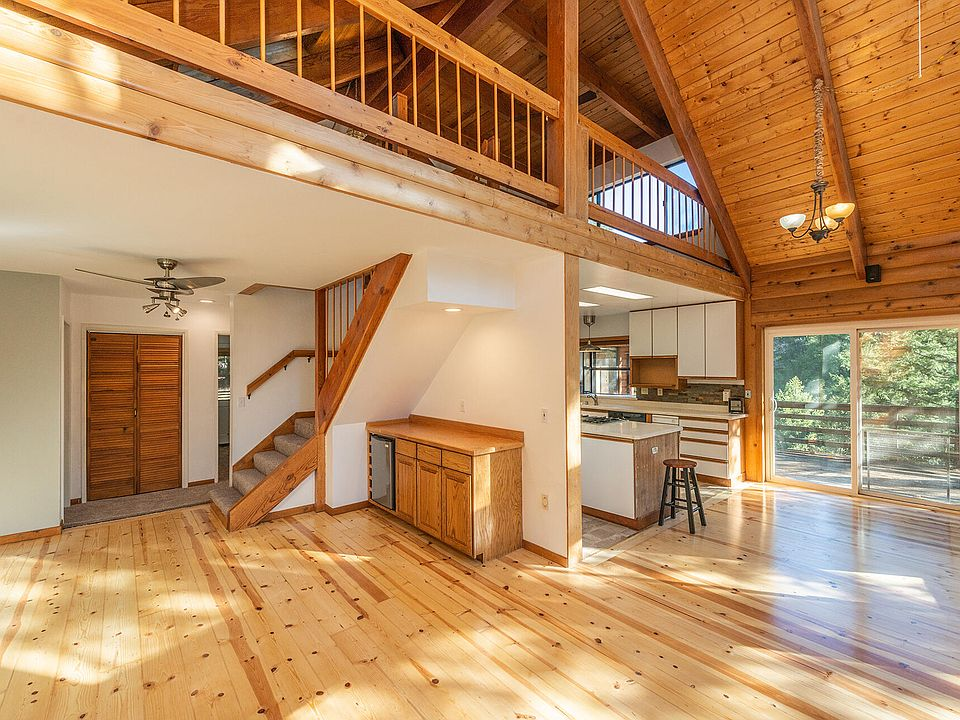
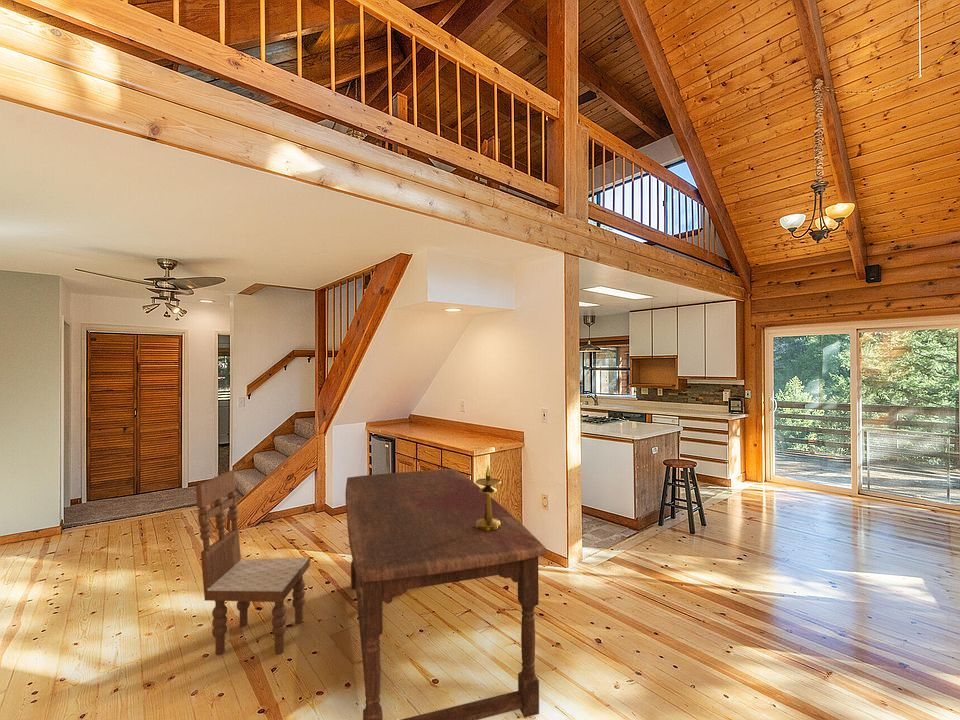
+ candlestick [475,464,502,531]
+ dining chair [195,469,311,656]
+ dining table [345,468,547,720]
